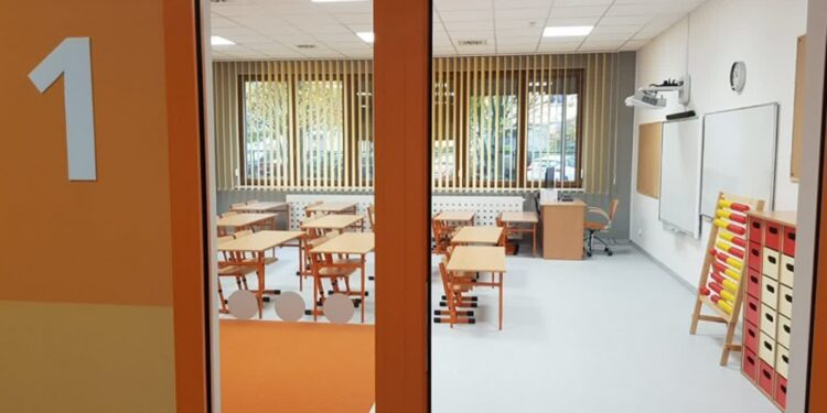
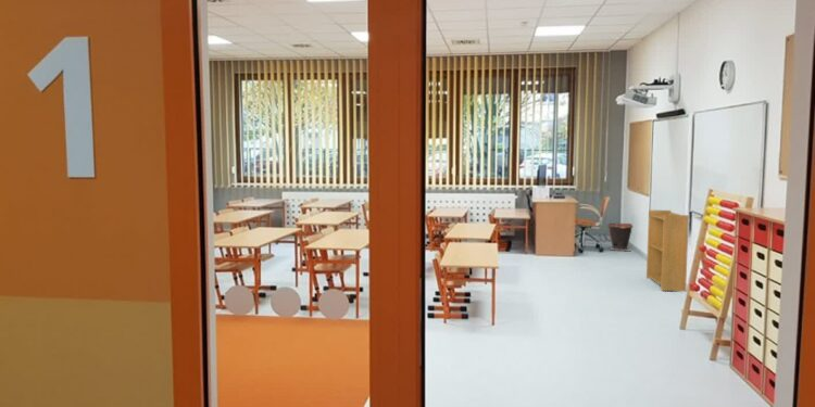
+ bookshelf [645,209,690,292]
+ waste bin [606,222,634,252]
